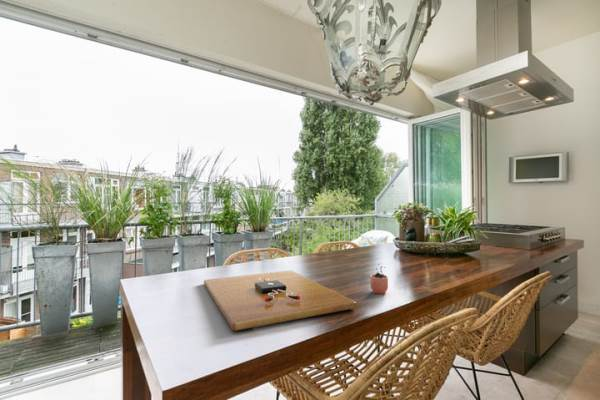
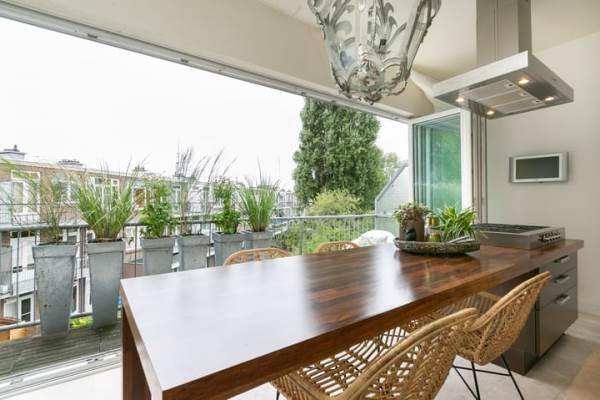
- cutting board [203,269,358,332]
- cocoa [369,262,389,295]
